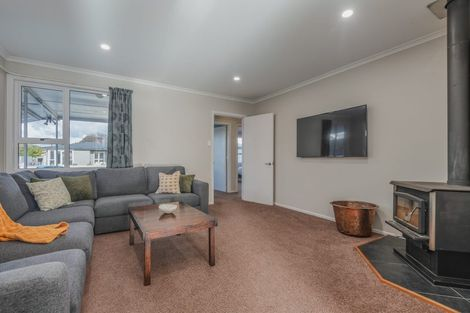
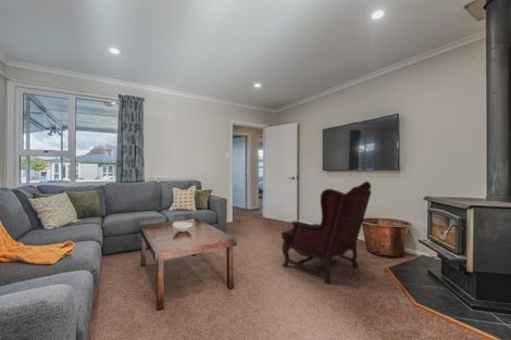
+ armchair [281,180,372,285]
